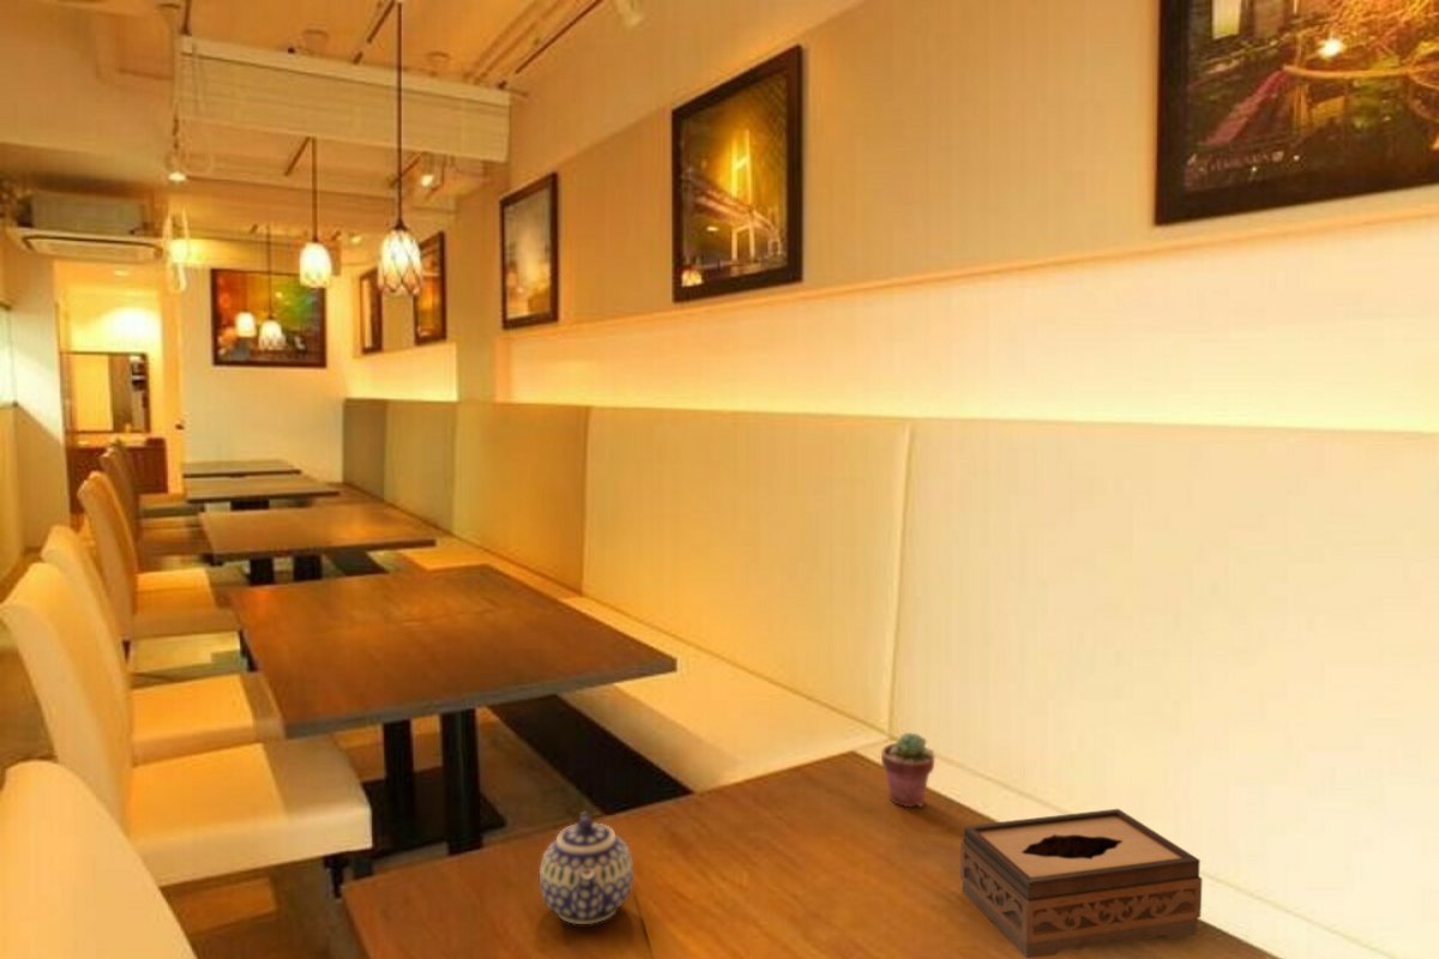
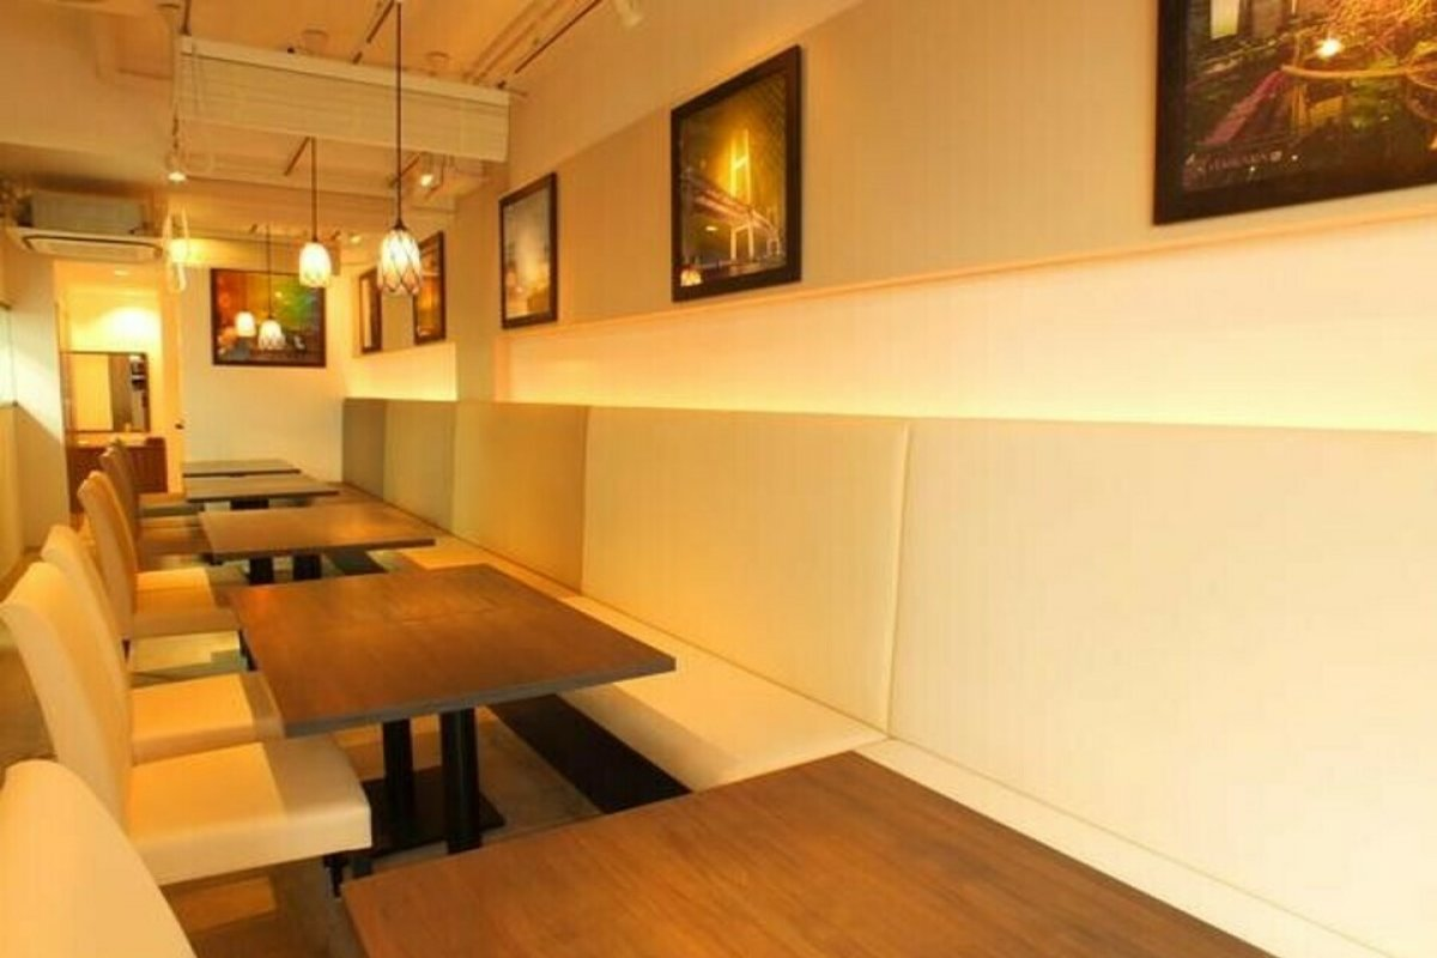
- potted succulent [880,731,935,808]
- teapot [538,812,634,925]
- tissue box [959,808,1204,959]
